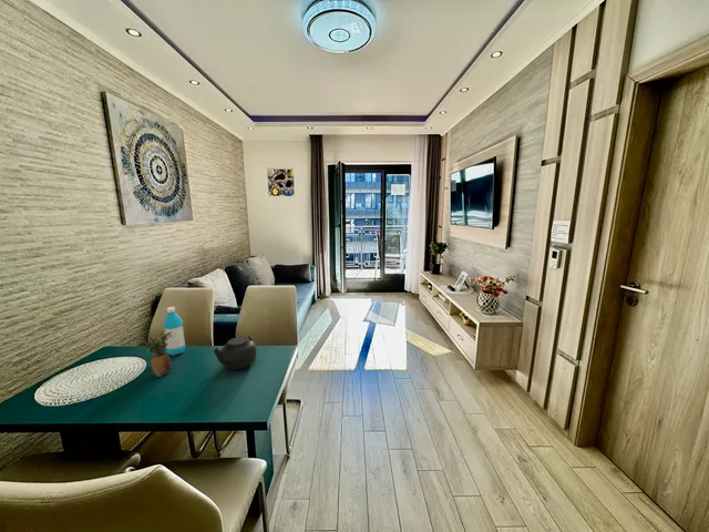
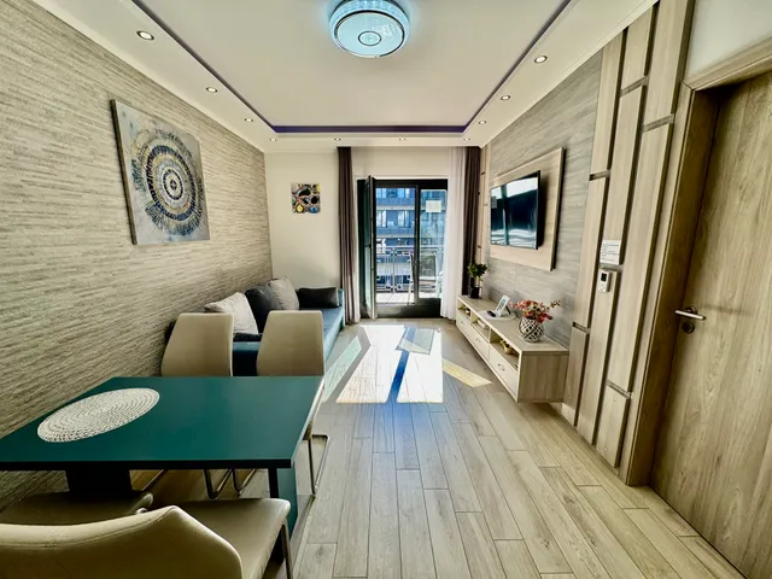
- water bottle [162,306,186,357]
- teapot [212,335,258,371]
- fruit [142,327,173,378]
